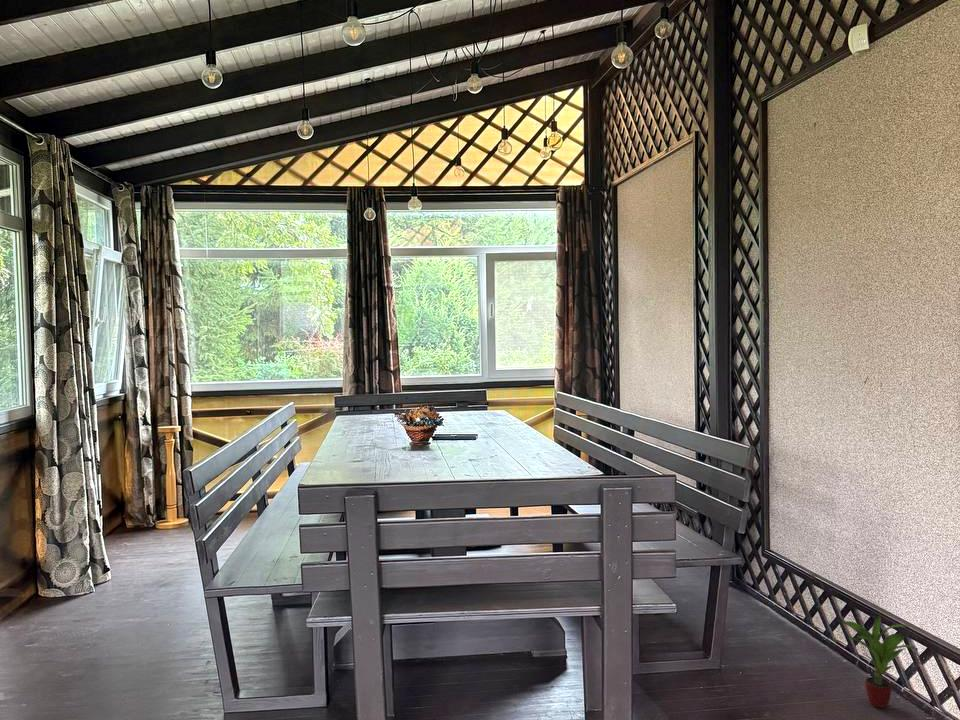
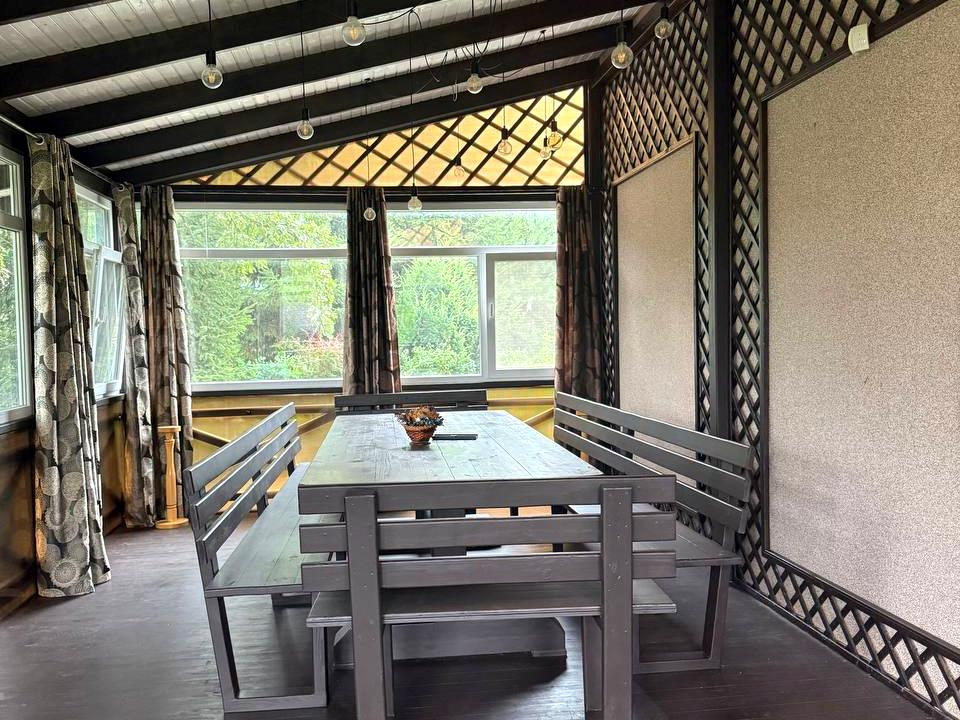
- potted plant [840,614,918,709]
